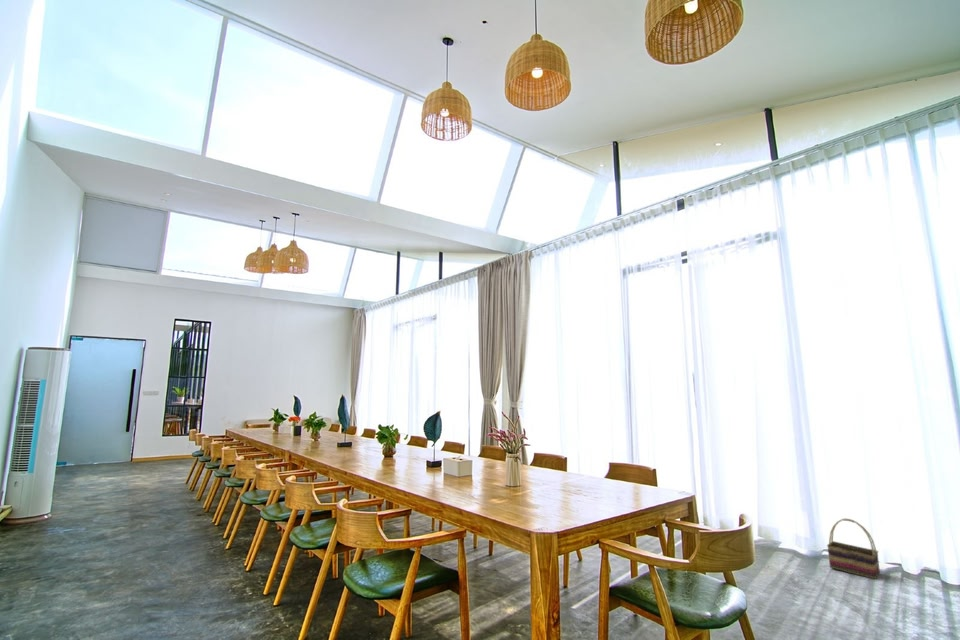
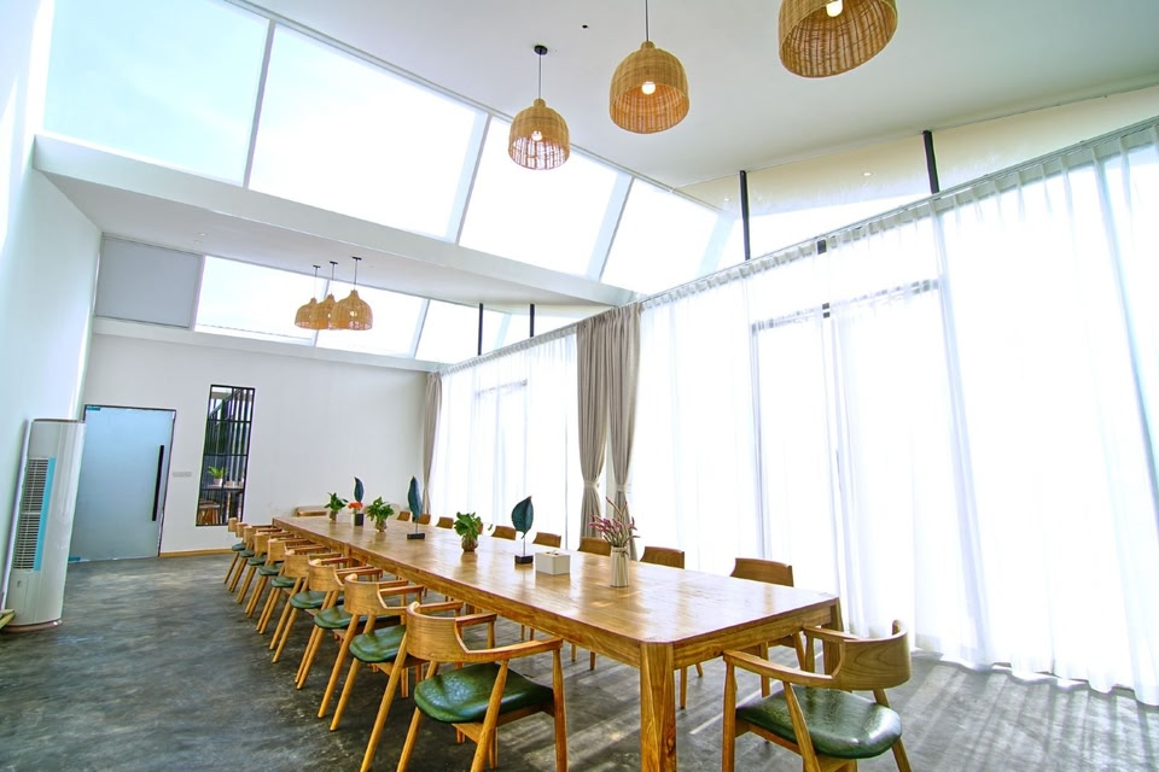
- basket [826,518,881,580]
